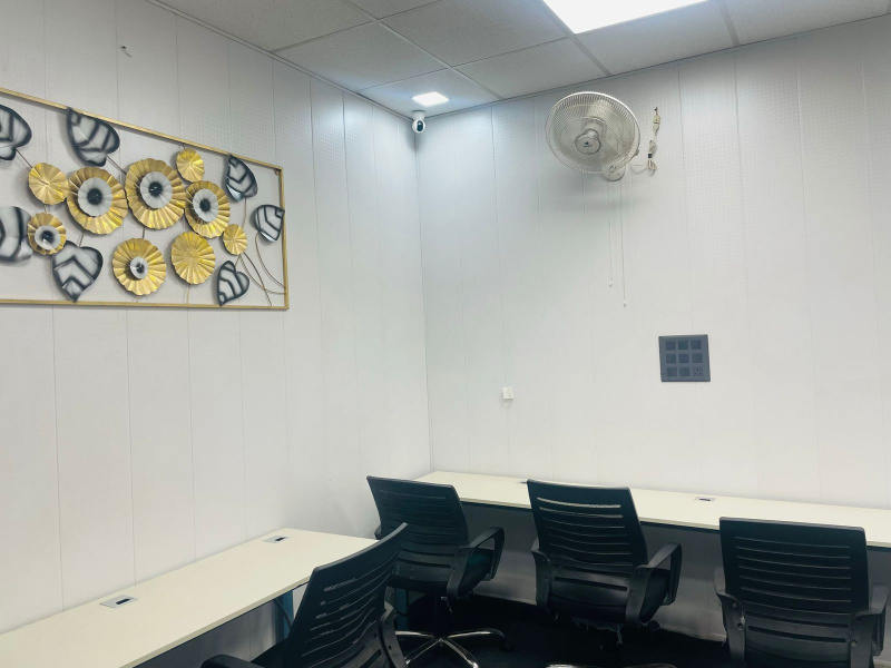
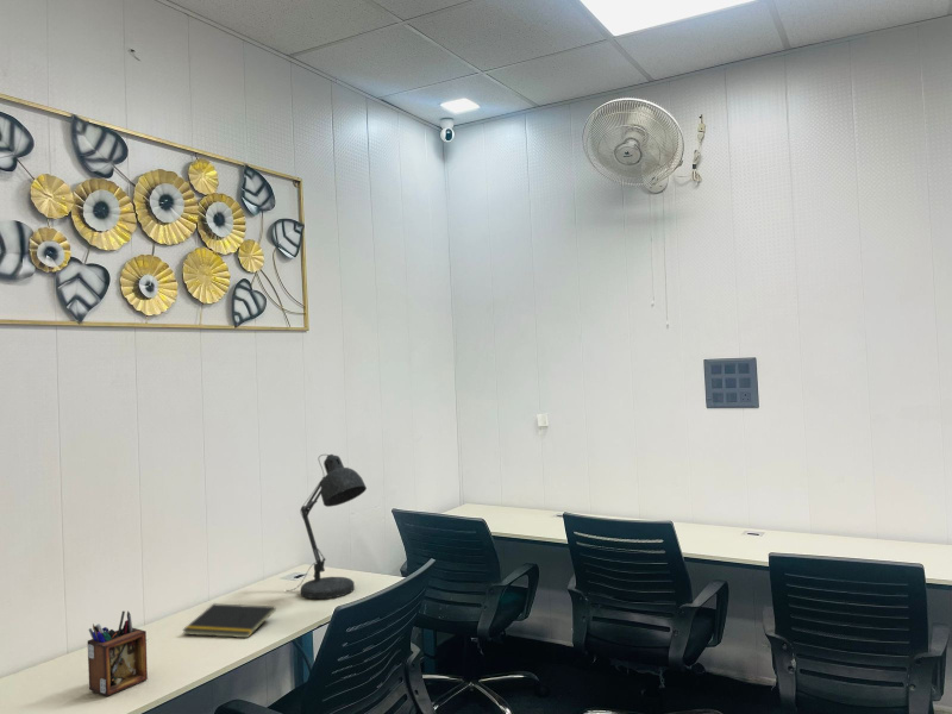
+ desk organizer [87,609,149,697]
+ desk lamp [287,453,368,600]
+ notepad [181,602,277,639]
